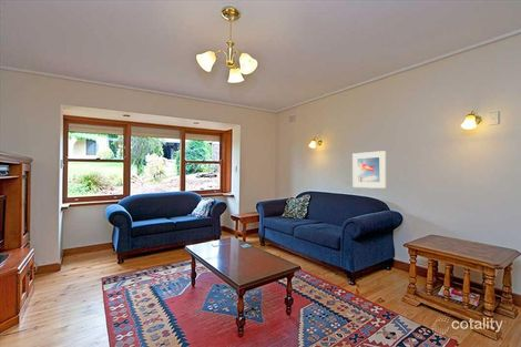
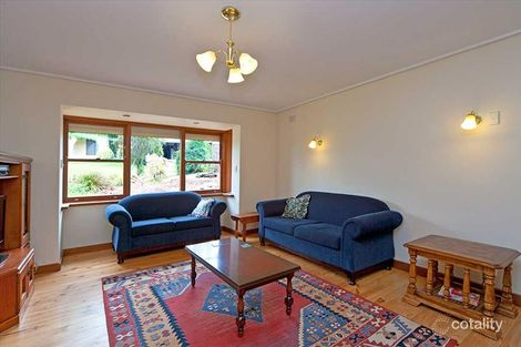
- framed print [351,150,387,190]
